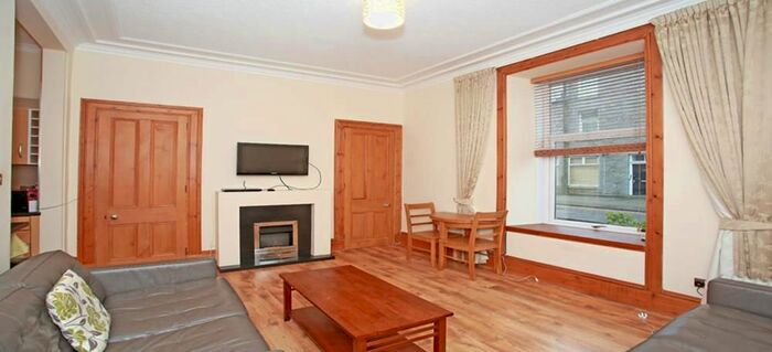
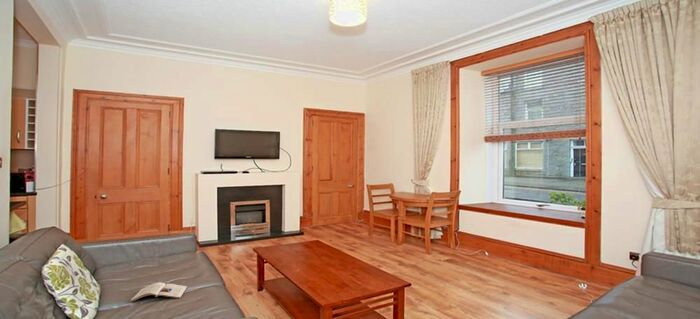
+ magazine [130,281,188,303]
